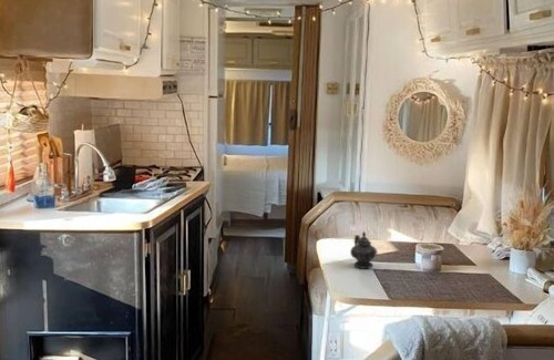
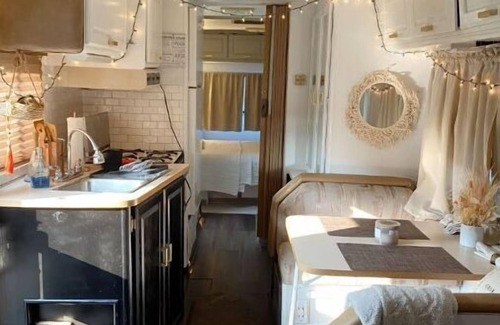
- teapot [349,230,378,270]
